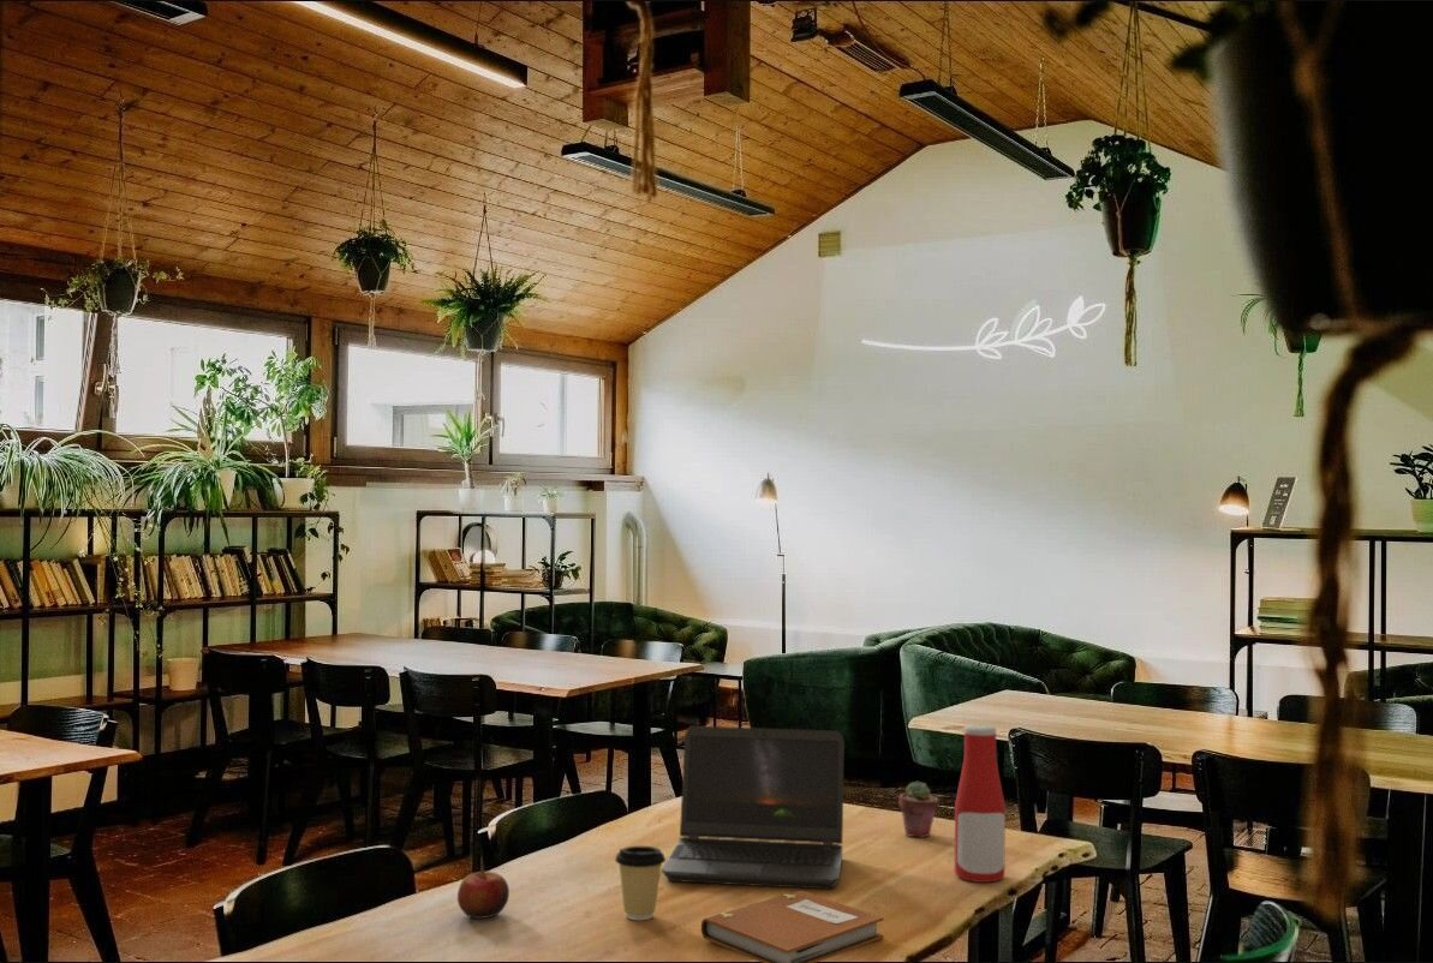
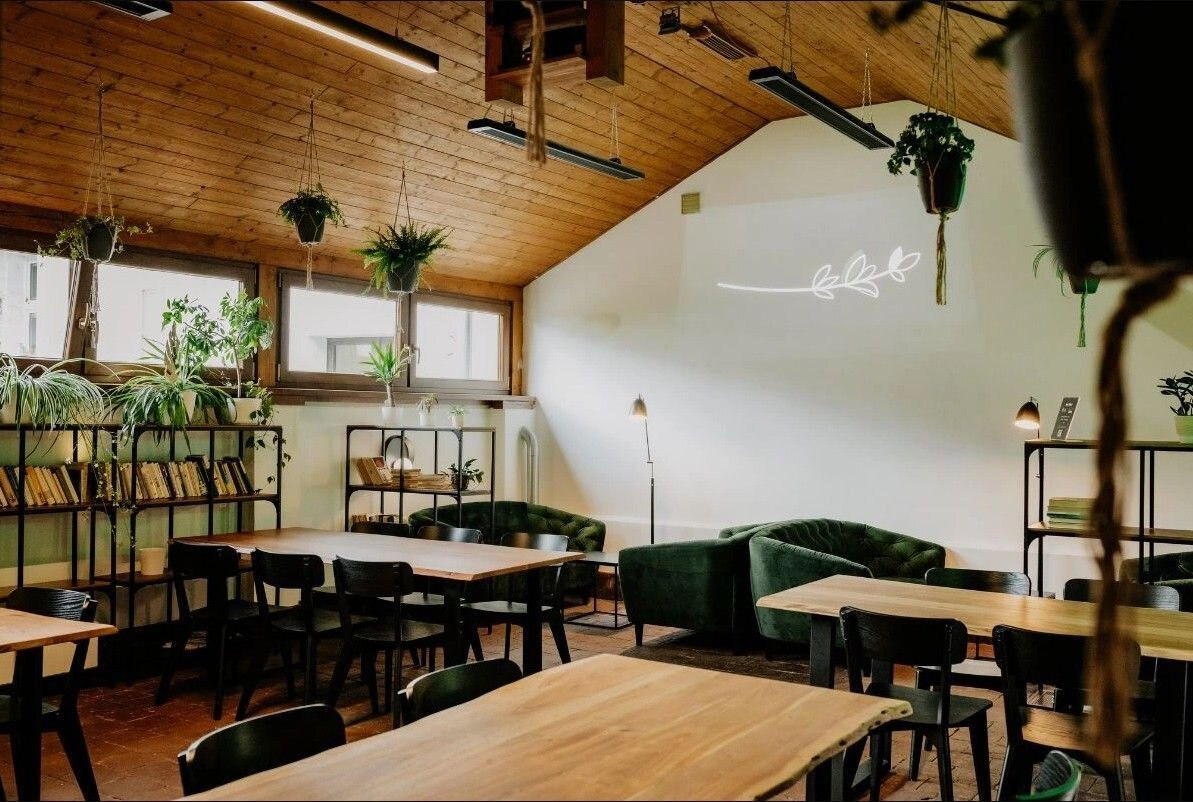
- notebook [700,890,885,963]
- laptop computer [661,724,846,890]
- apple [456,869,510,920]
- coffee cup [614,845,667,921]
- potted succulent [897,780,941,838]
- bottle [954,724,1007,884]
